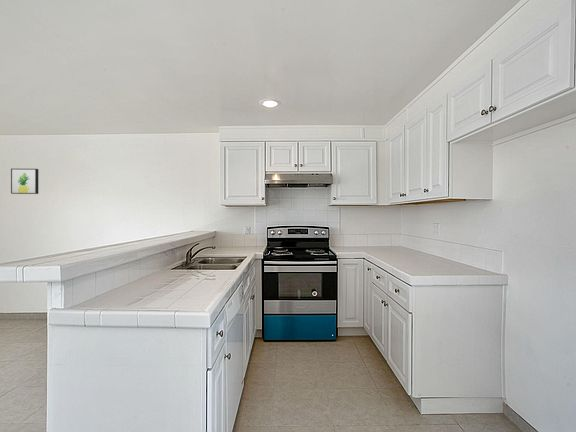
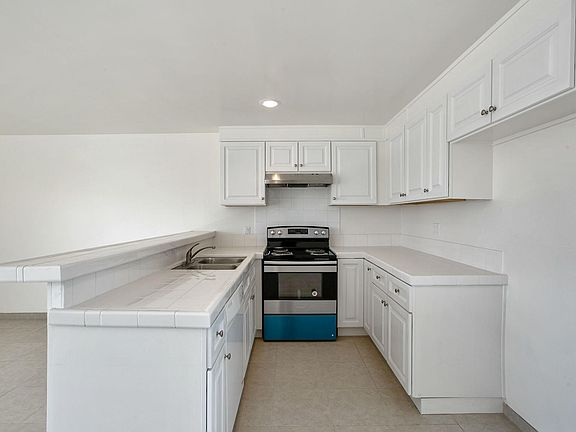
- wall art [10,168,39,195]
